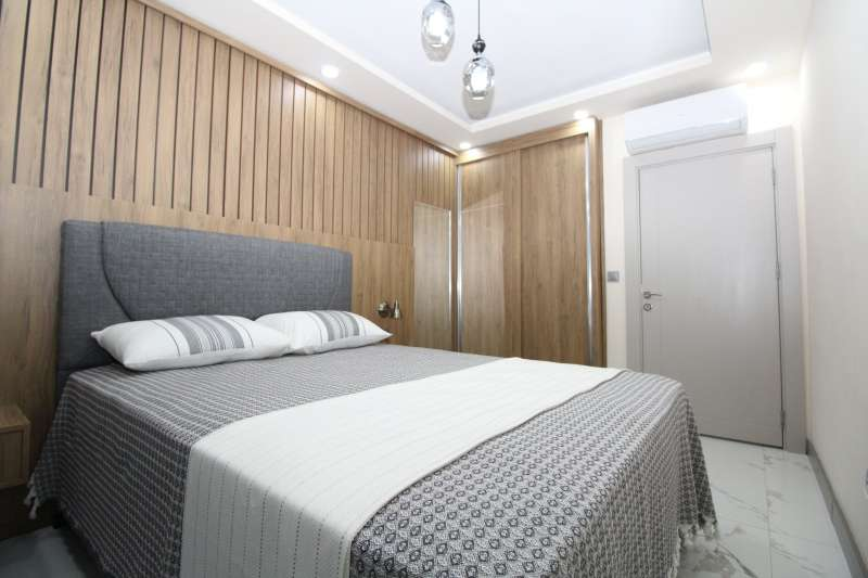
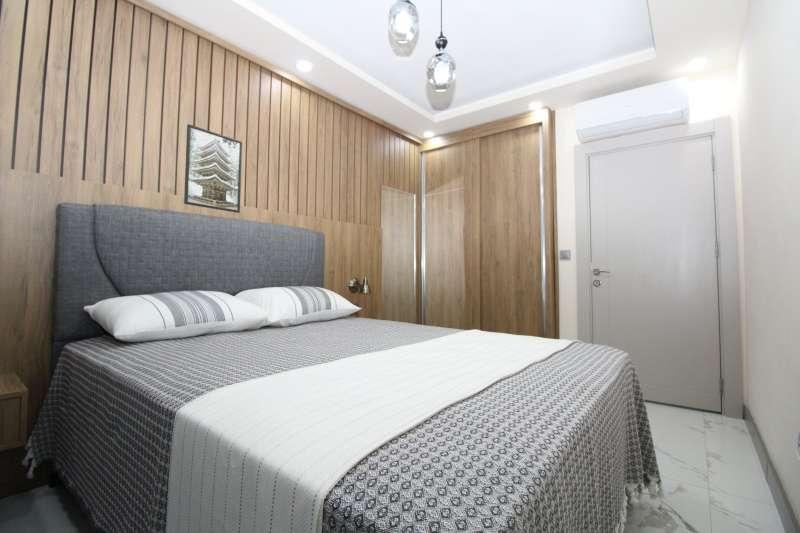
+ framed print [183,123,243,214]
